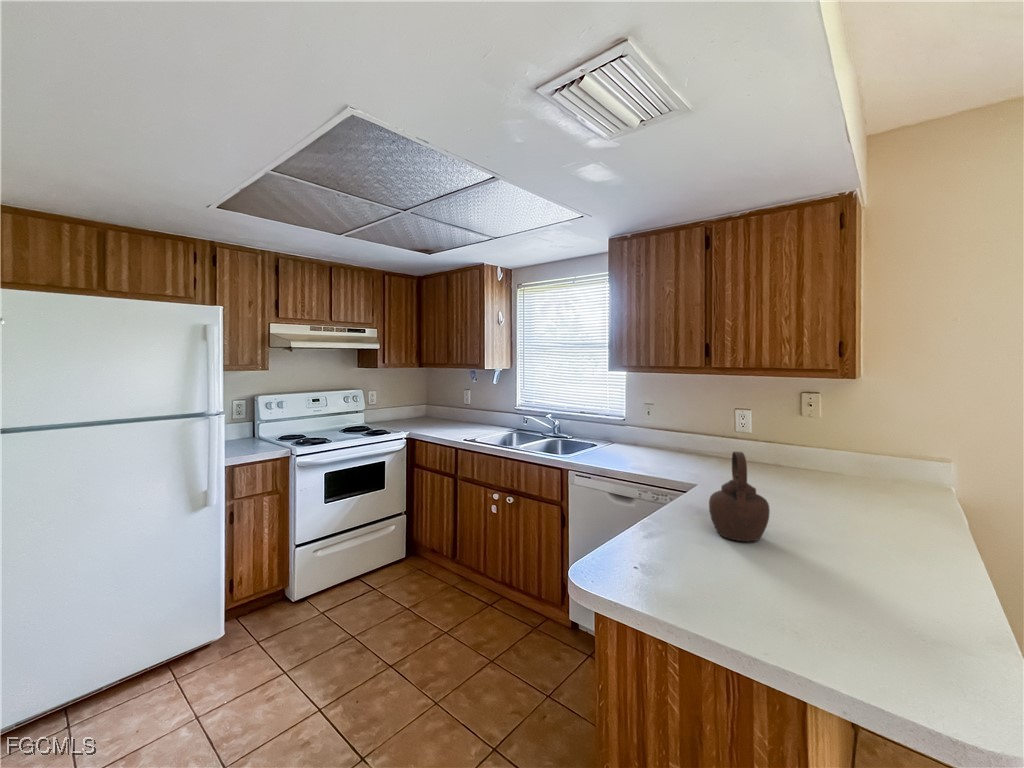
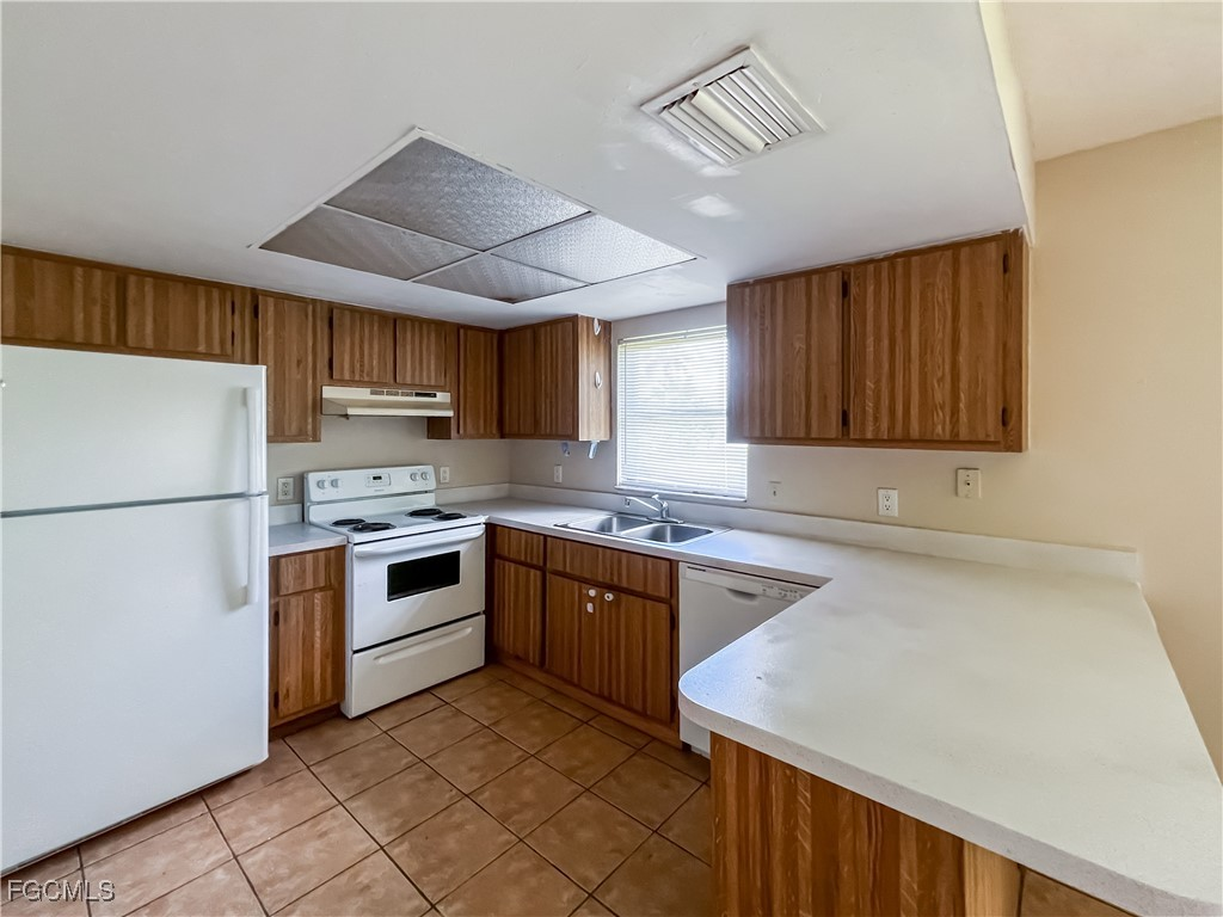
- teapot [708,451,771,543]
